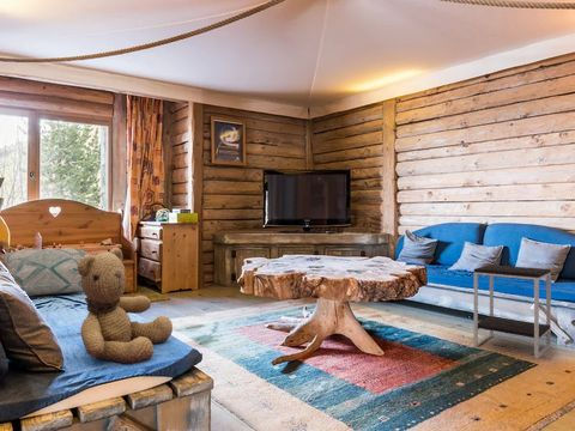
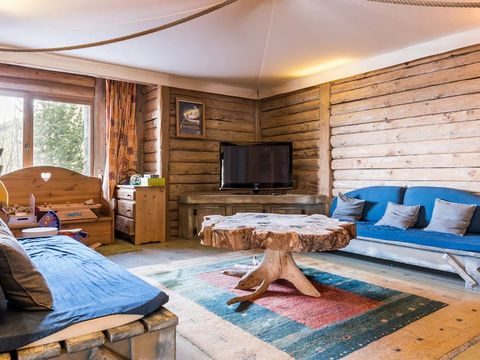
- side table [473,263,552,360]
- teddy bear [77,247,174,366]
- decorative pillow [0,247,89,297]
